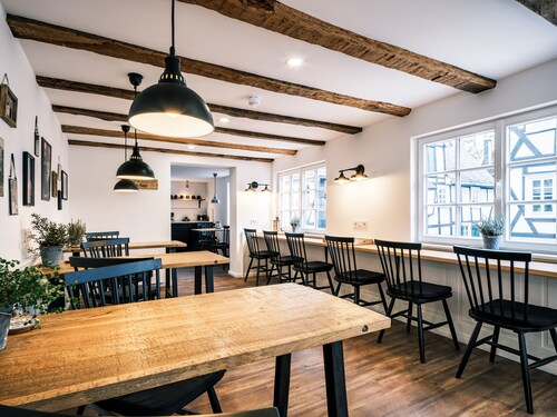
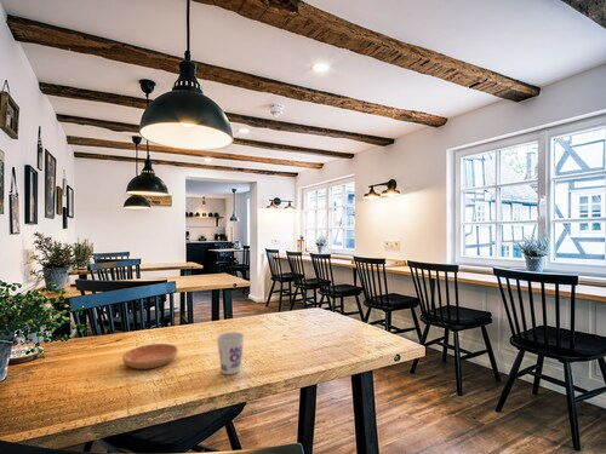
+ saucer [121,343,179,370]
+ cup [216,331,246,375]
